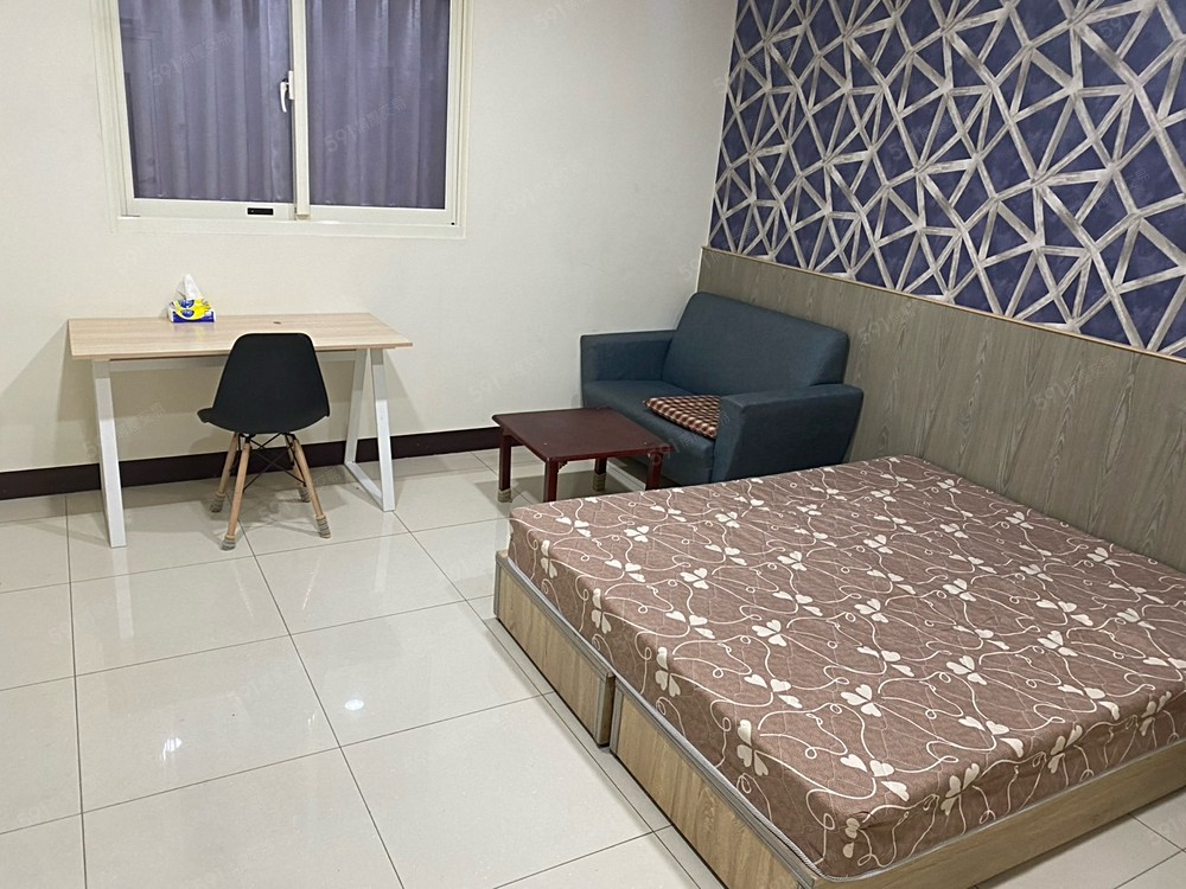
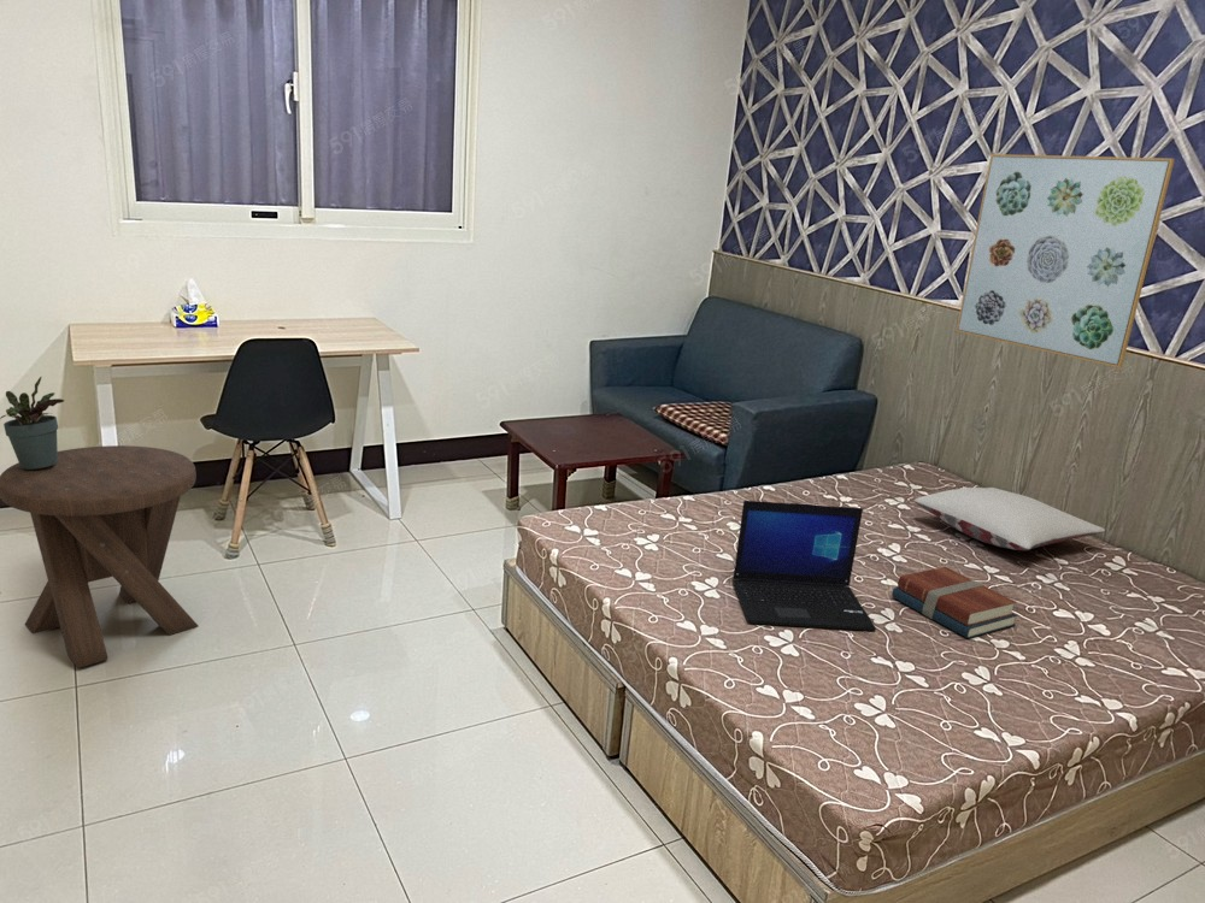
+ potted plant [0,376,65,470]
+ laptop [731,500,877,632]
+ wall art [956,153,1176,370]
+ music stool [0,444,199,668]
+ pillow [913,486,1106,551]
+ books [890,566,1018,639]
